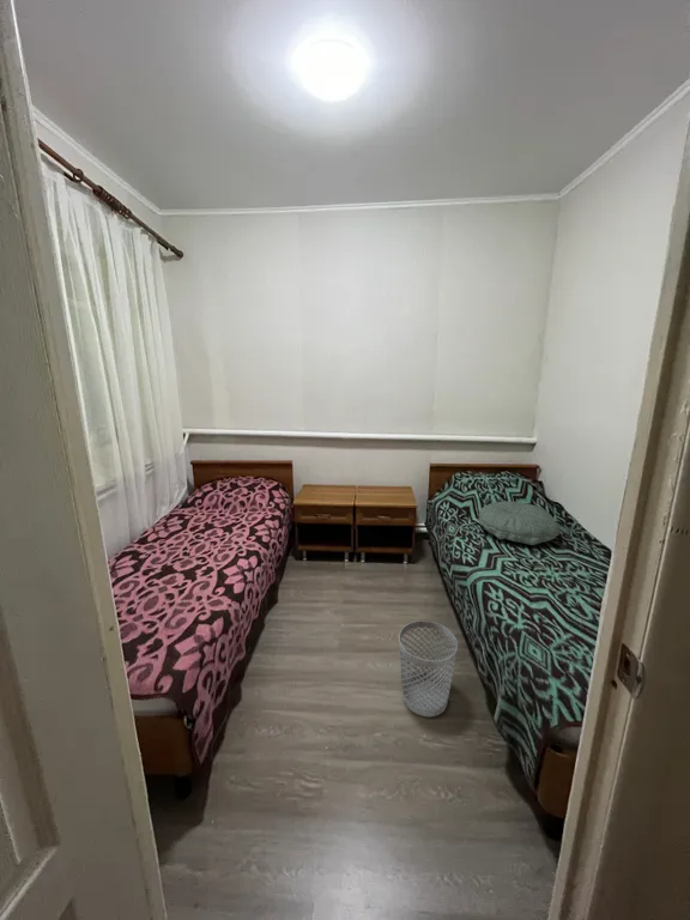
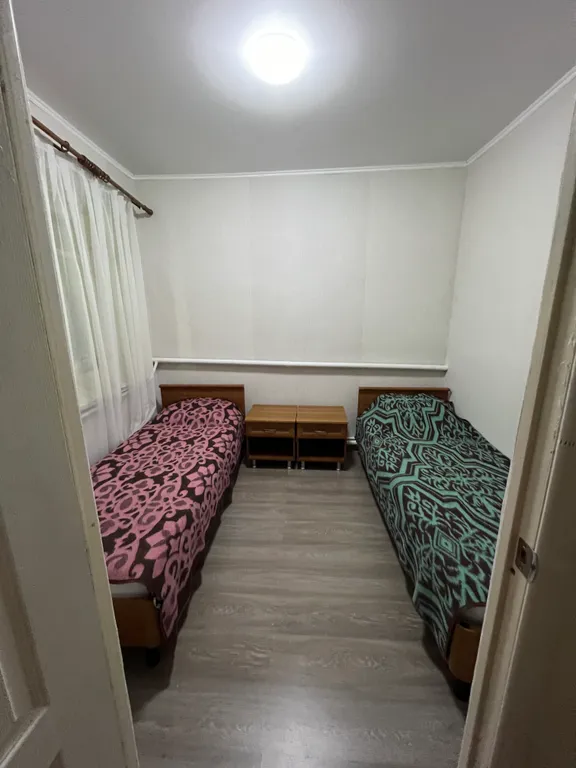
- wastebasket [398,619,459,718]
- pillow [478,500,562,546]
